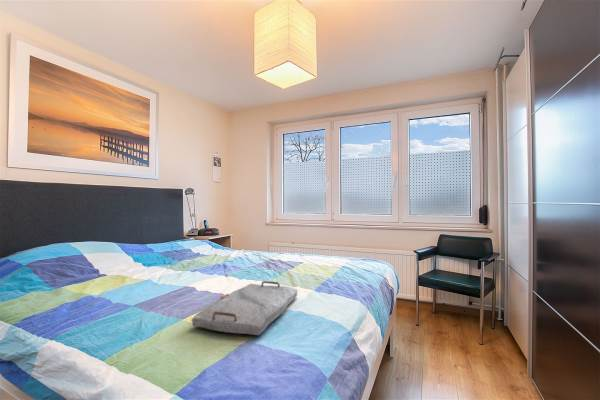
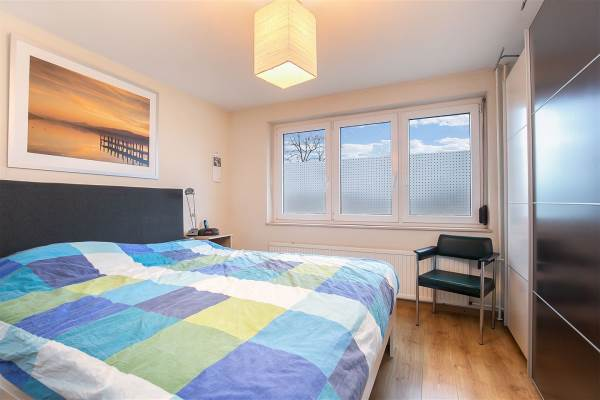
- serving tray [190,280,298,336]
